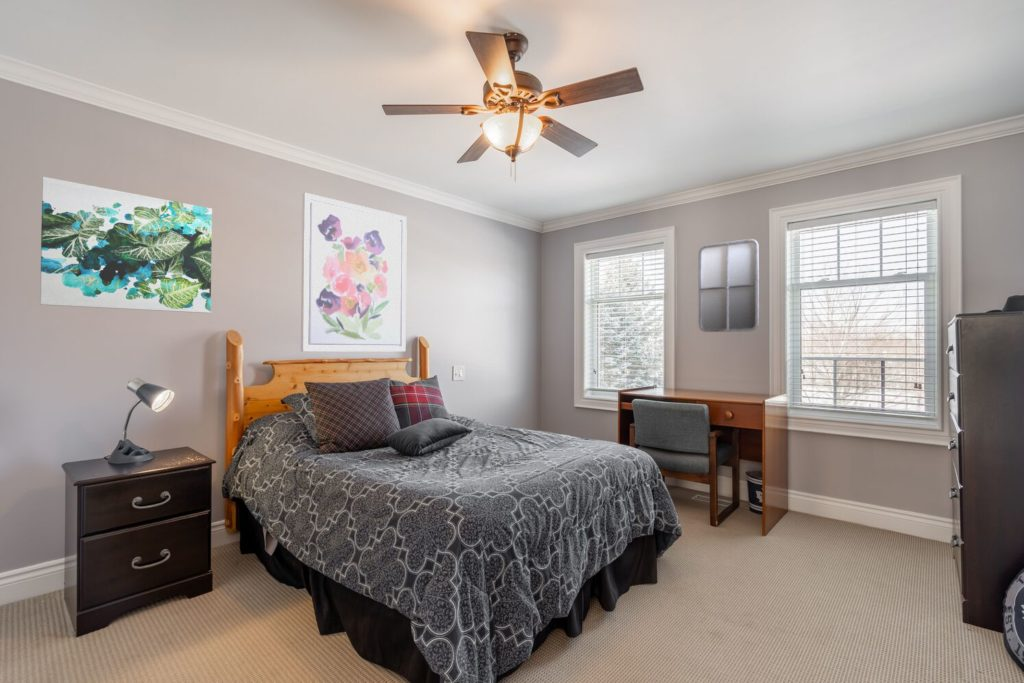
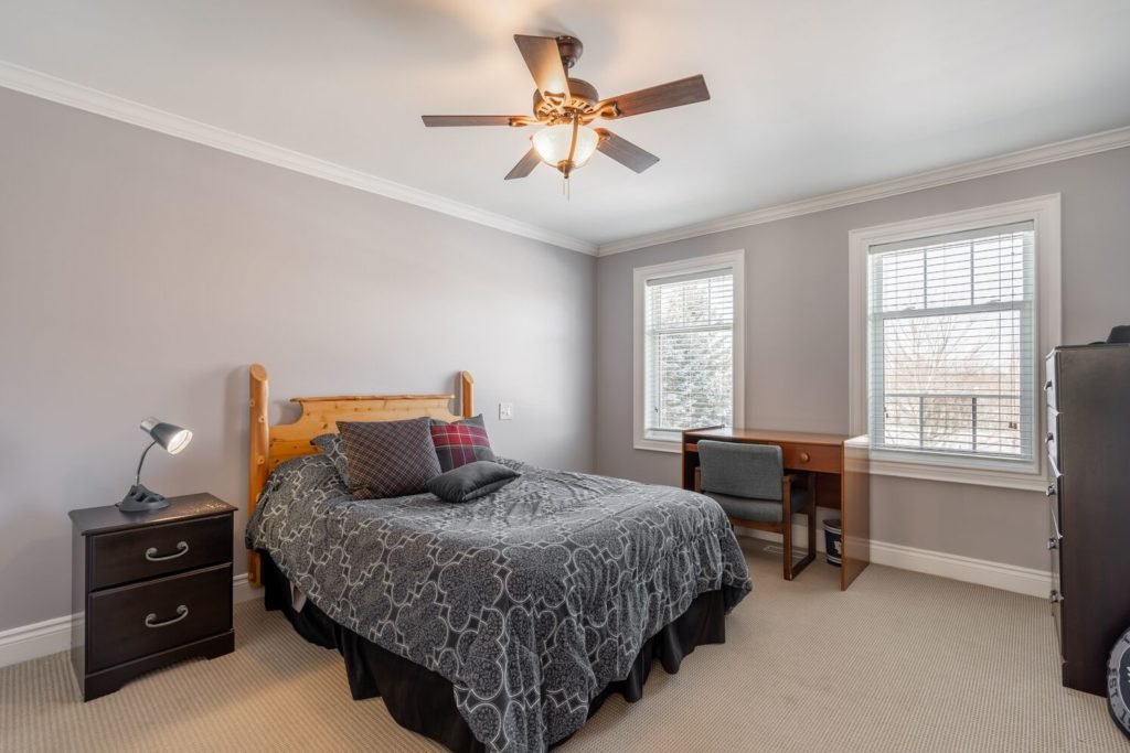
- wall art [39,176,213,314]
- wall art [300,192,408,352]
- home mirror [697,238,760,333]
